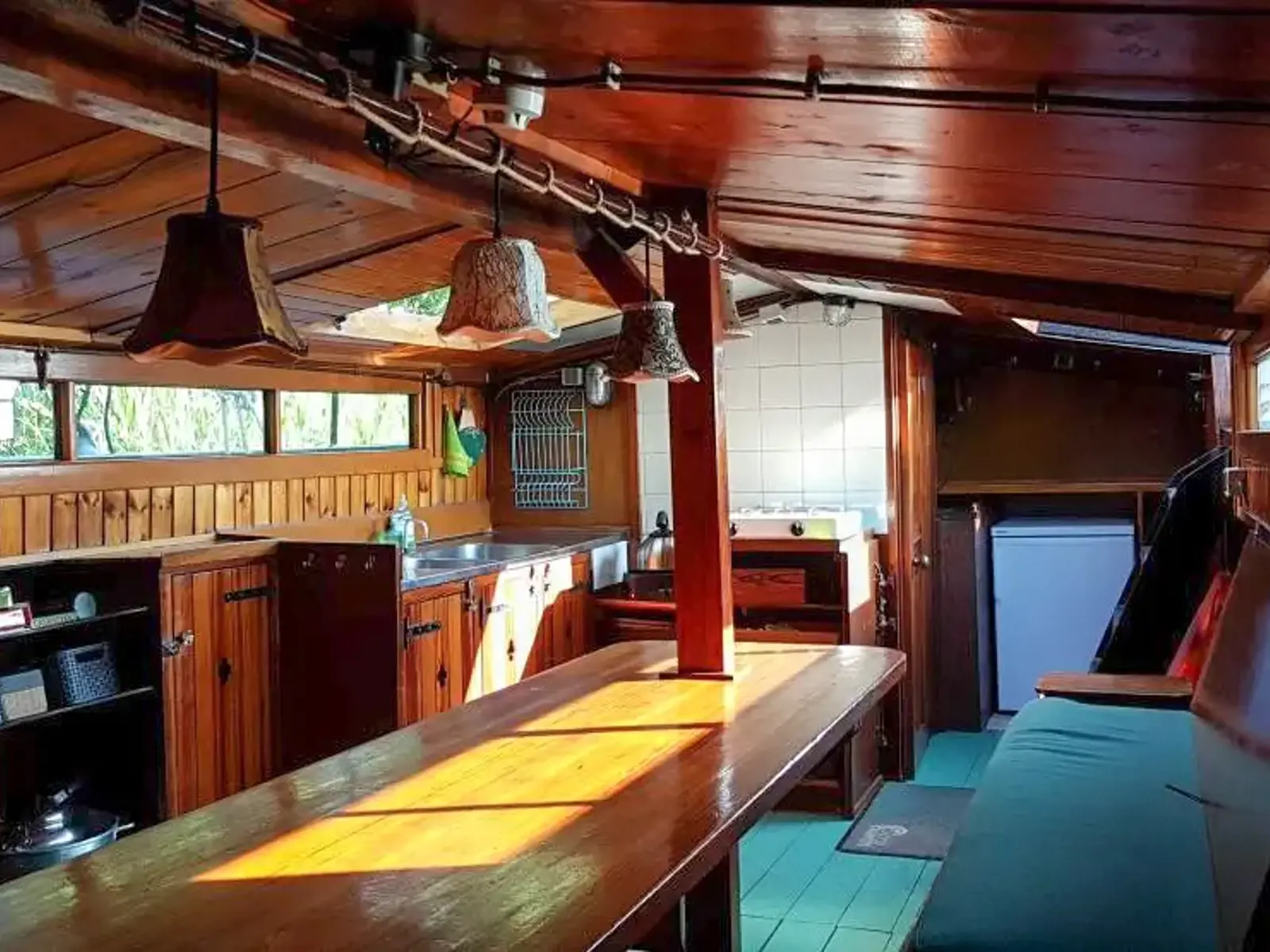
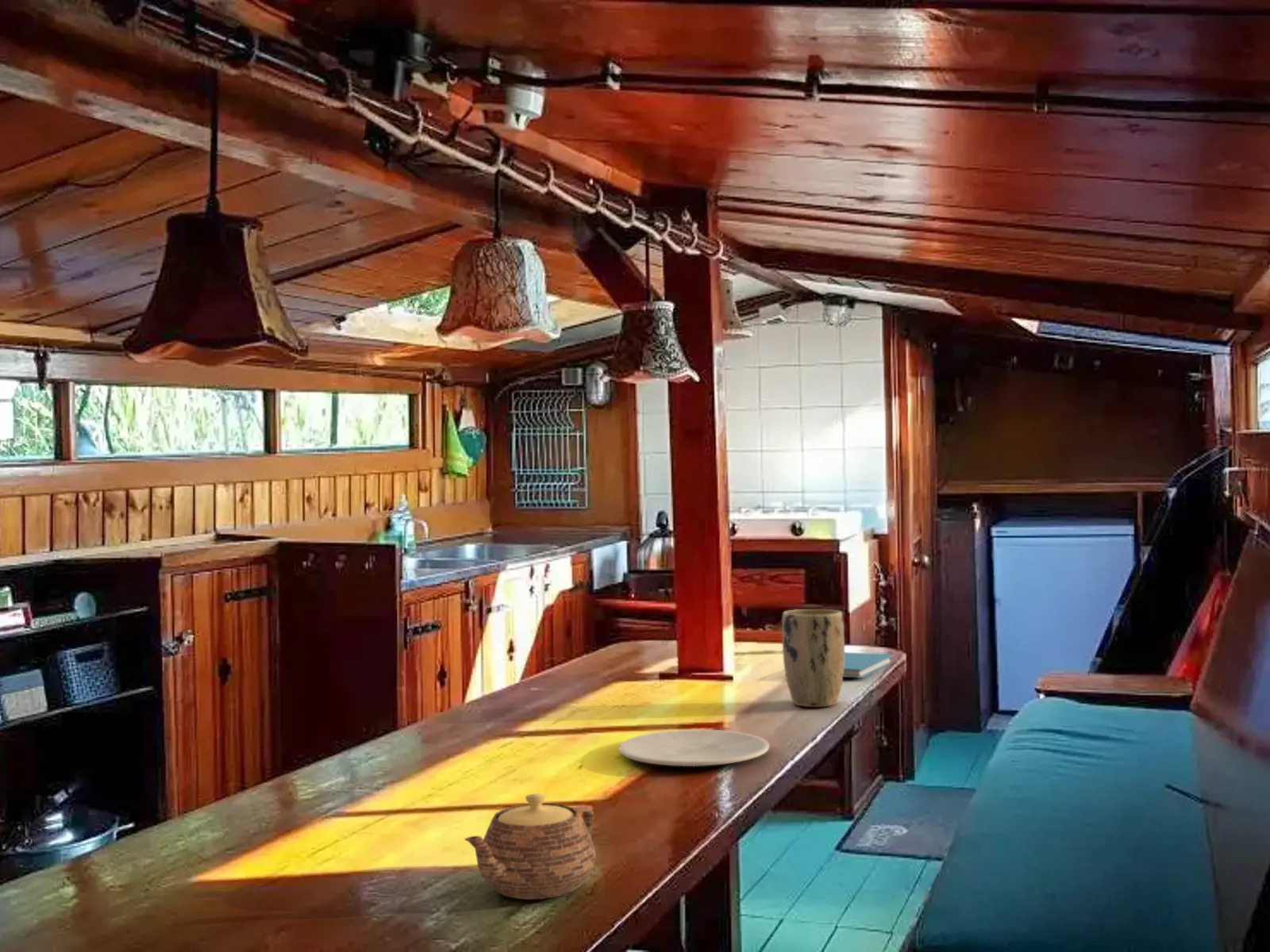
+ plant pot [781,608,845,708]
+ teapot [464,793,597,900]
+ plate [618,729,770,767]
+ book [843,651,895,679]
